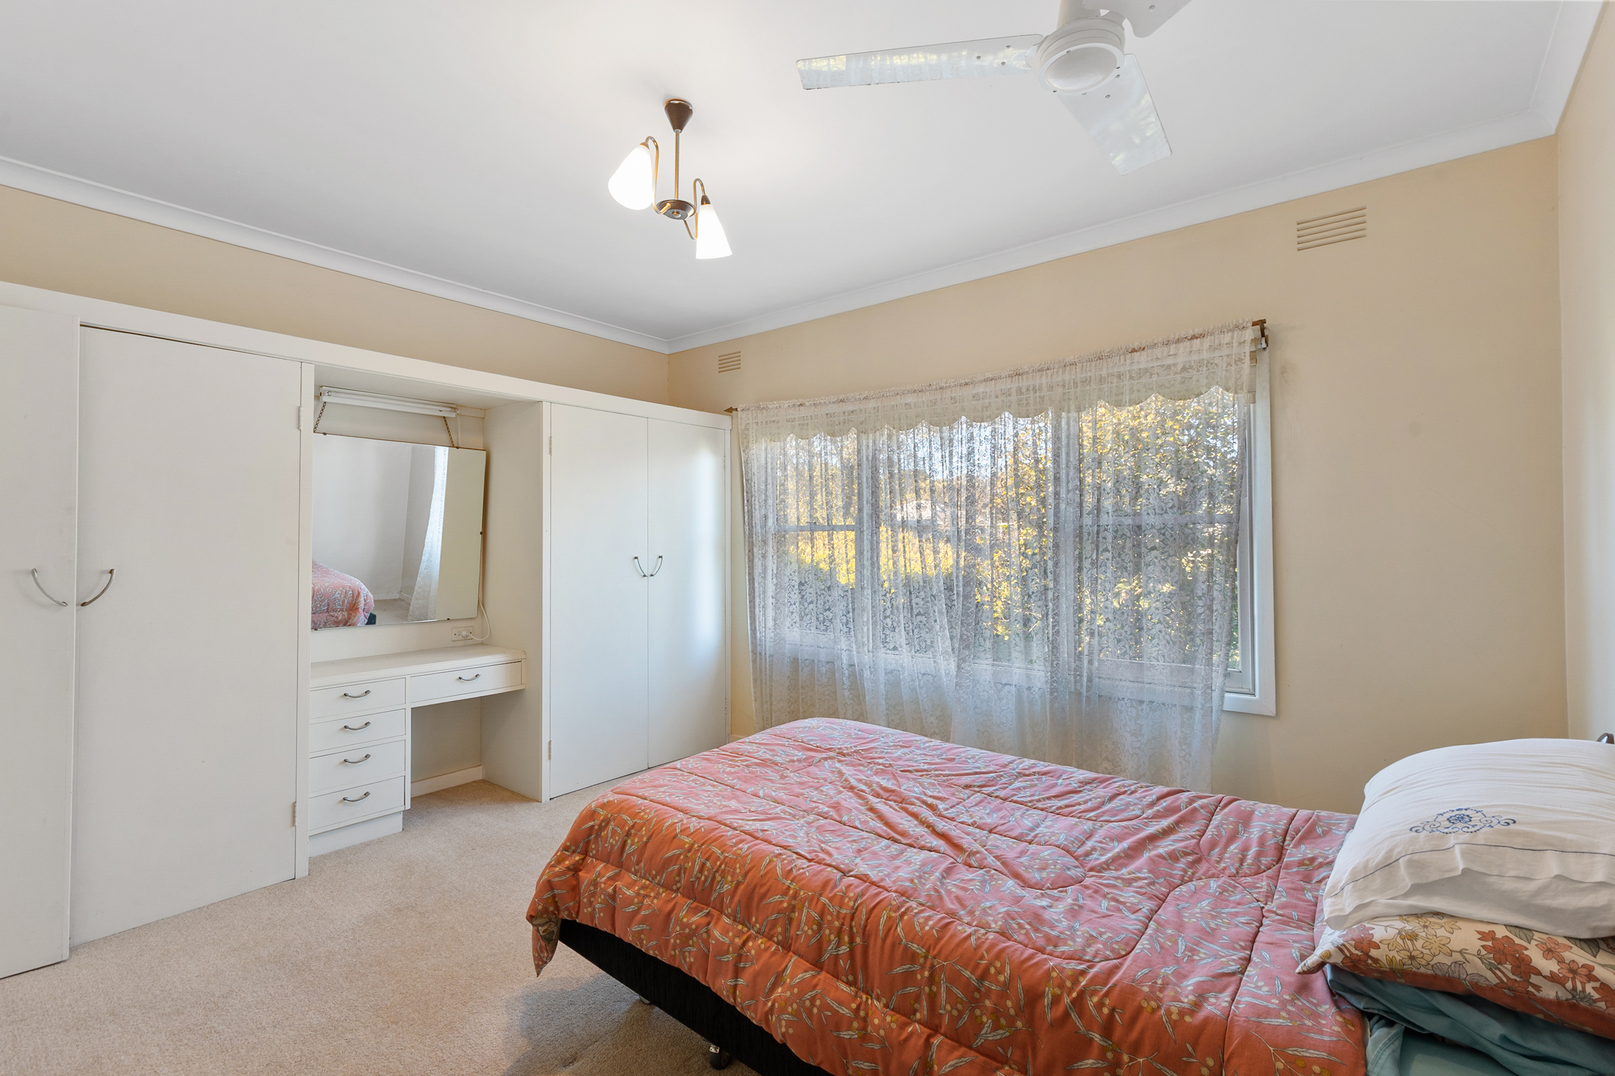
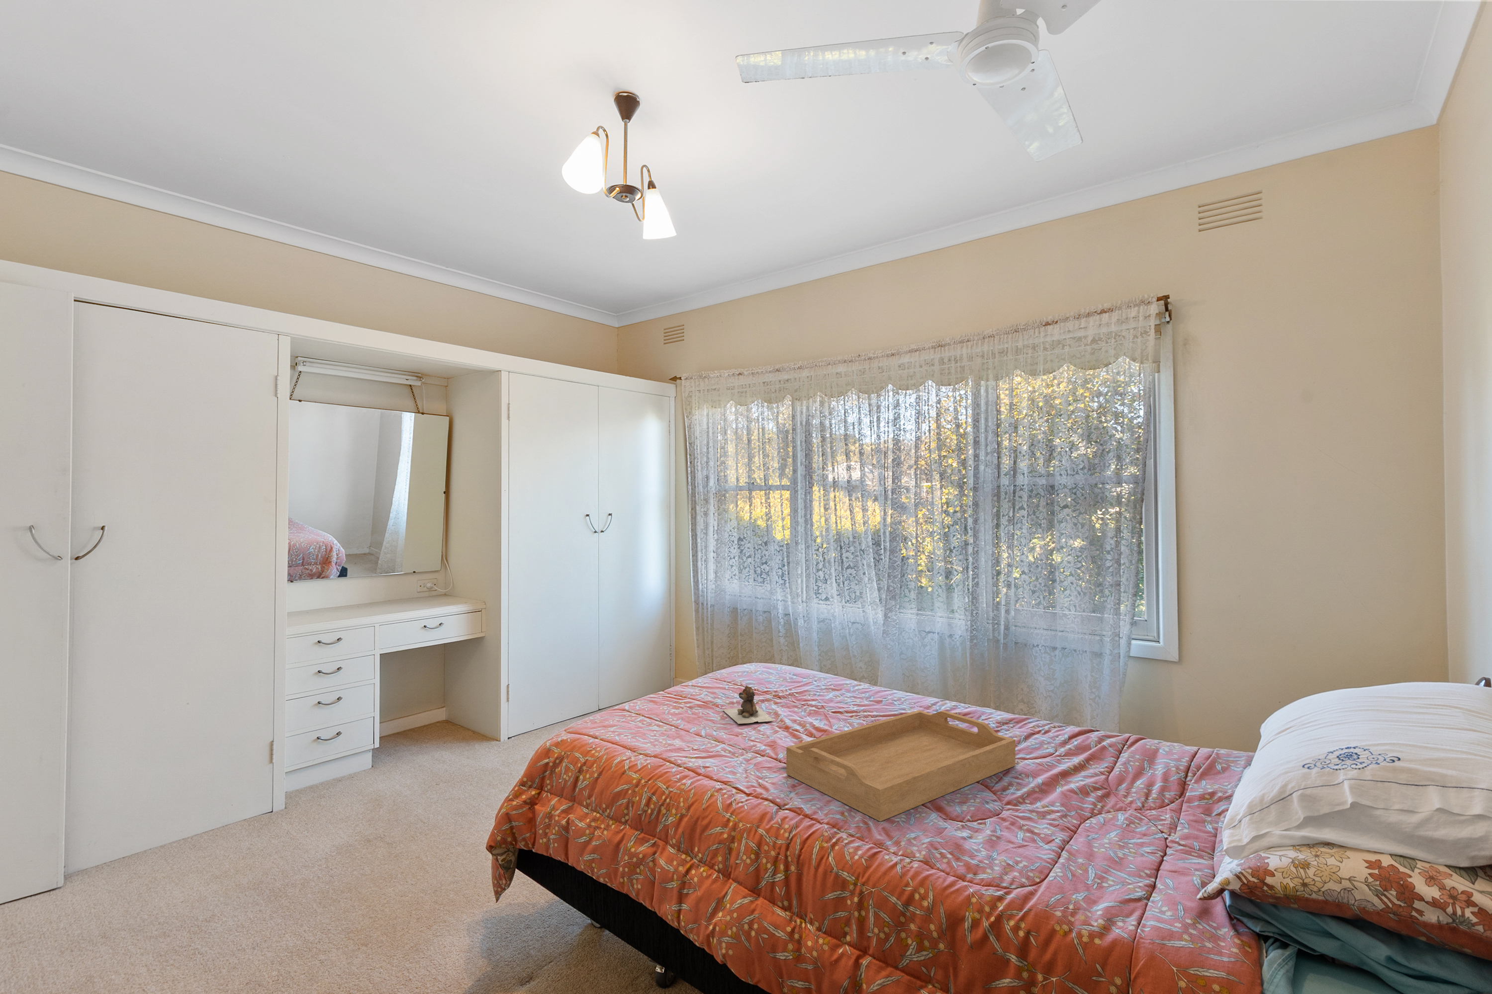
+ teddy bear [722,684,775,724]
+ serving tray [786,710,1016,822]
